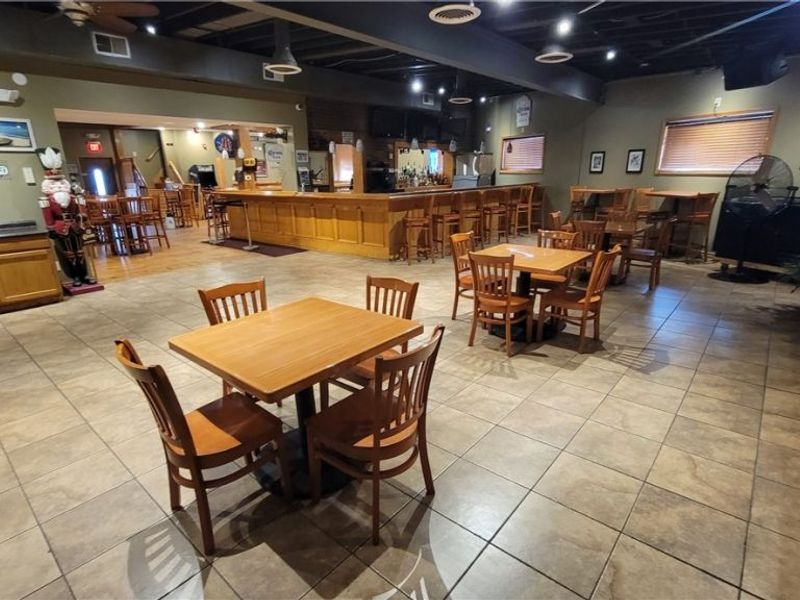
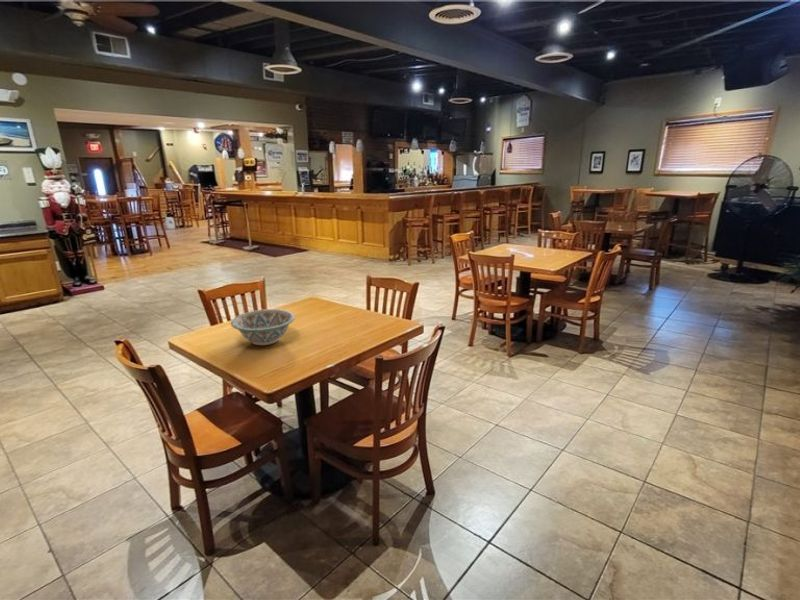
+ decorative bowl [230,308,296,346]
